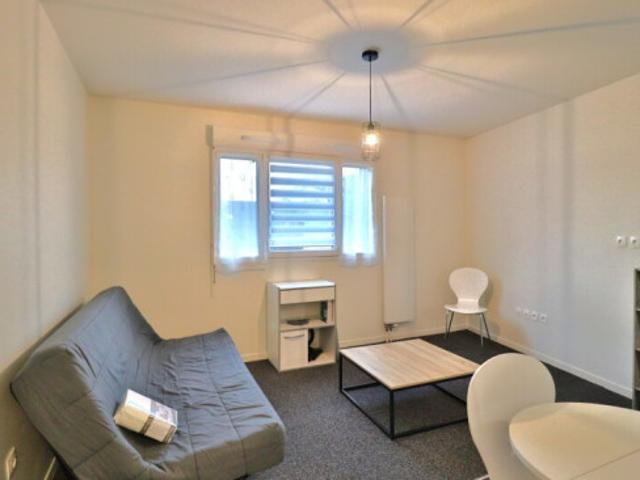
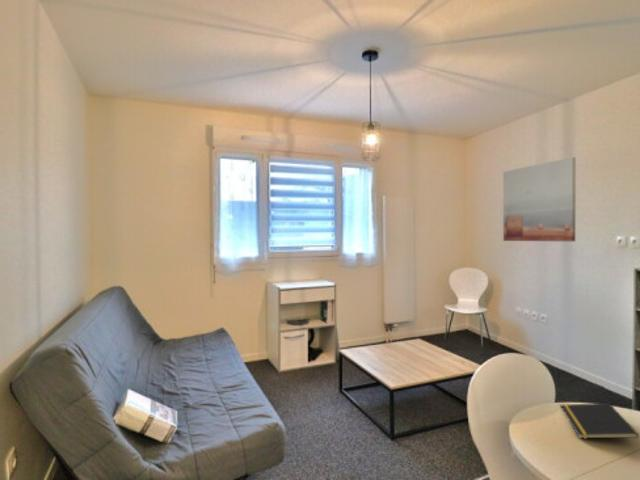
+ wall art [502,156,576,242]
+ notepad [559,402,640,440]
